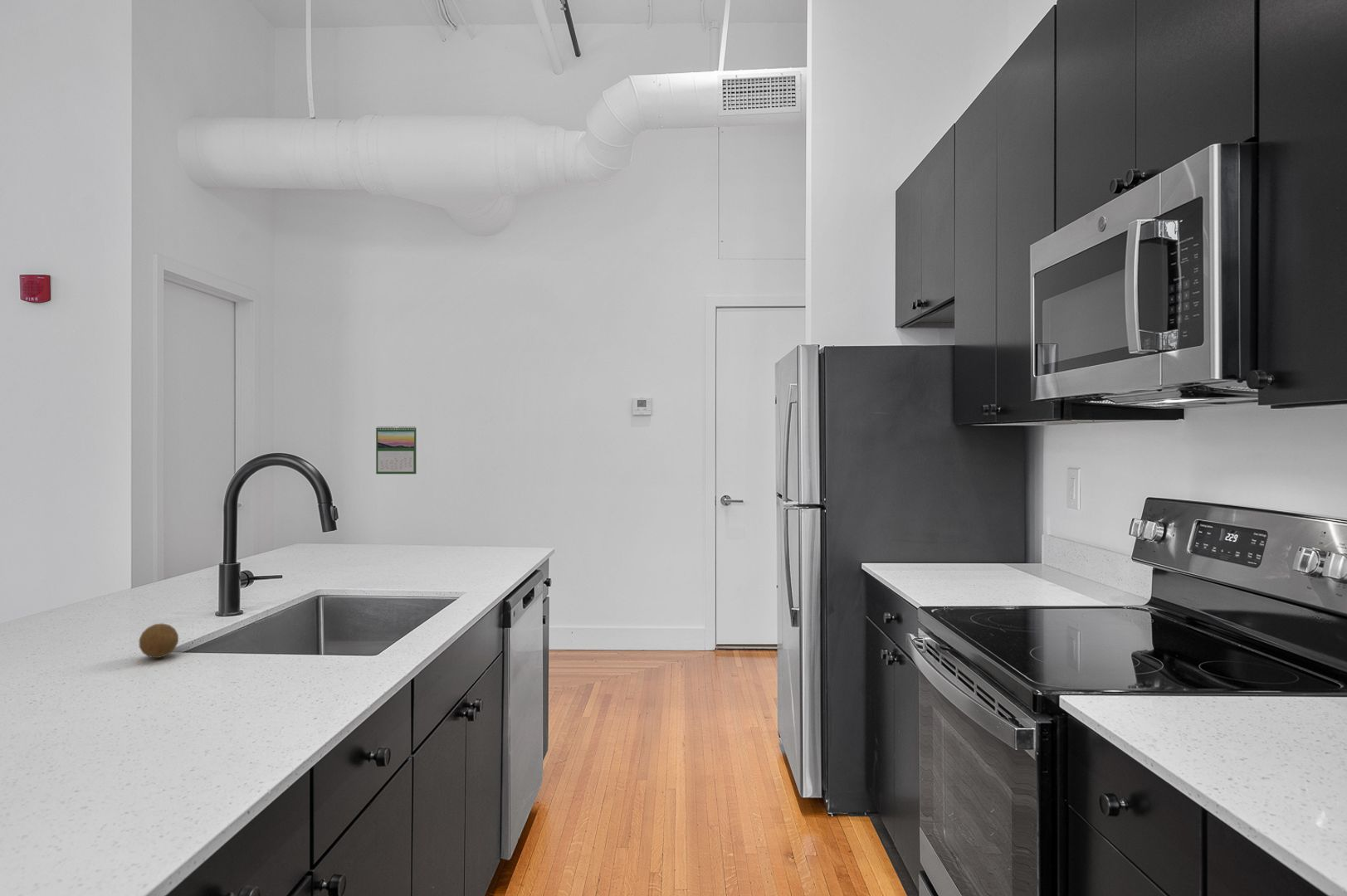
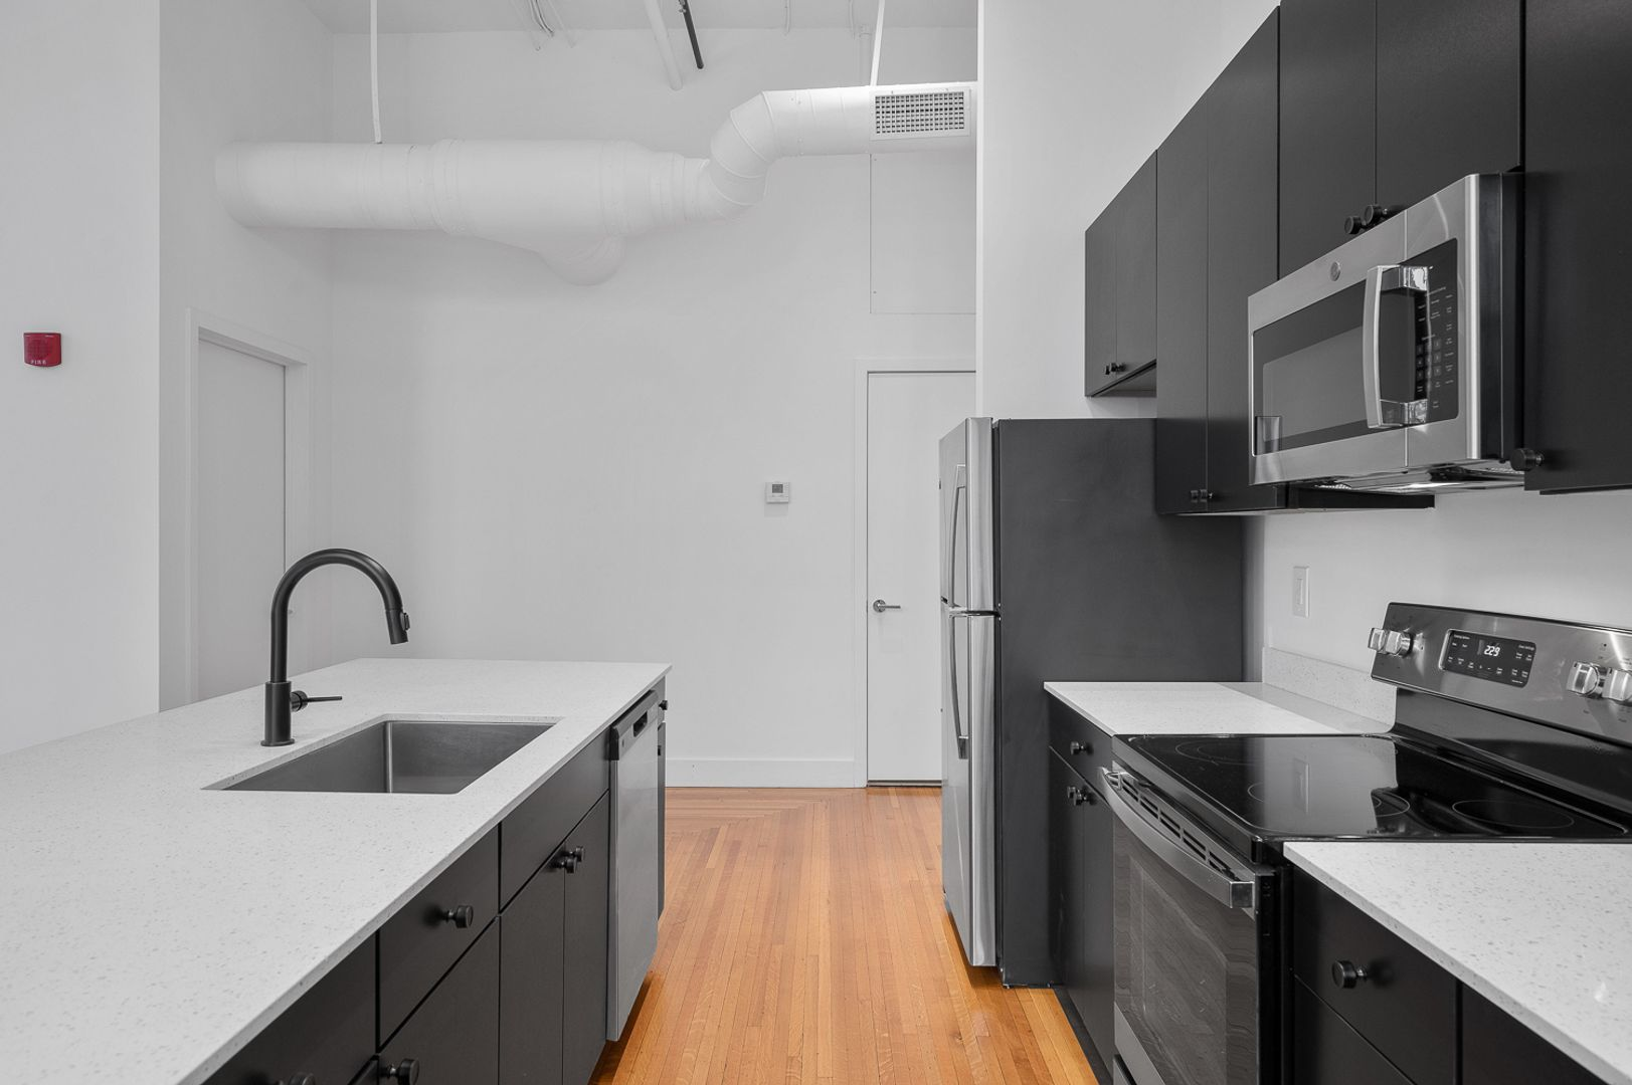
- calendar [375,425,417,475]
- fruit [139,622,179,659]
